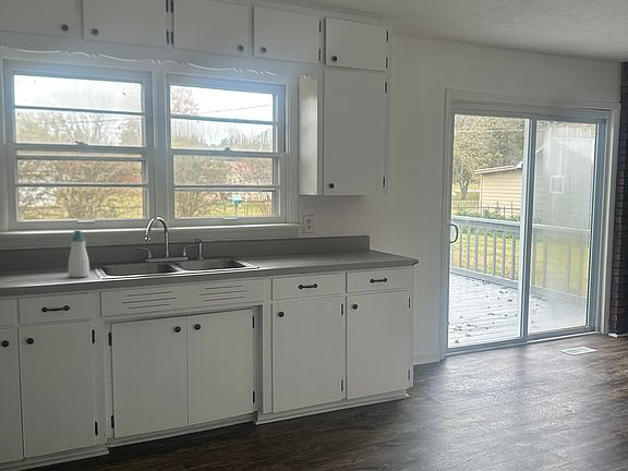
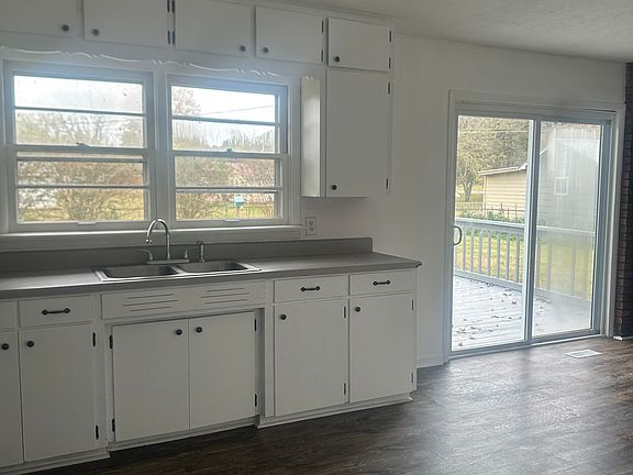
- soap bottle [68,229,90,278]
